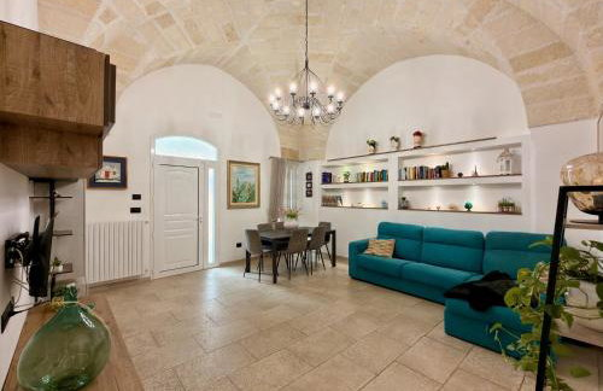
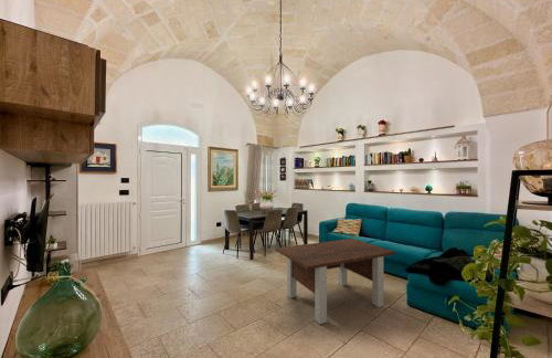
+ coffee table [275,238,396,325]
